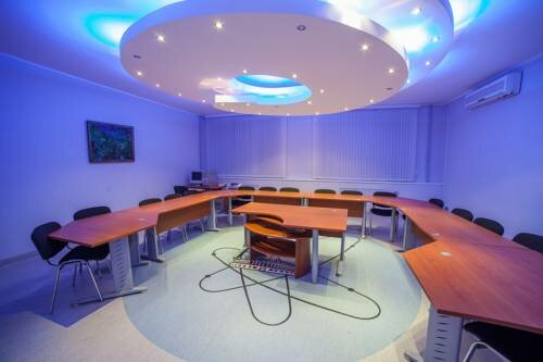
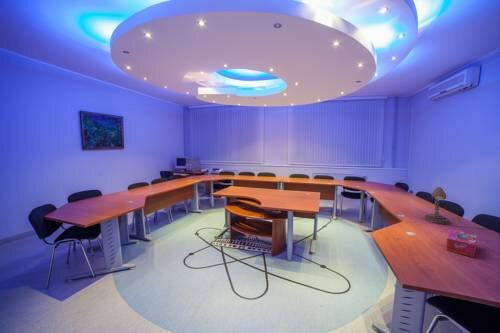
+ desk lamp [423,186,450,225]
+ tissue box [445,229,478,258]
